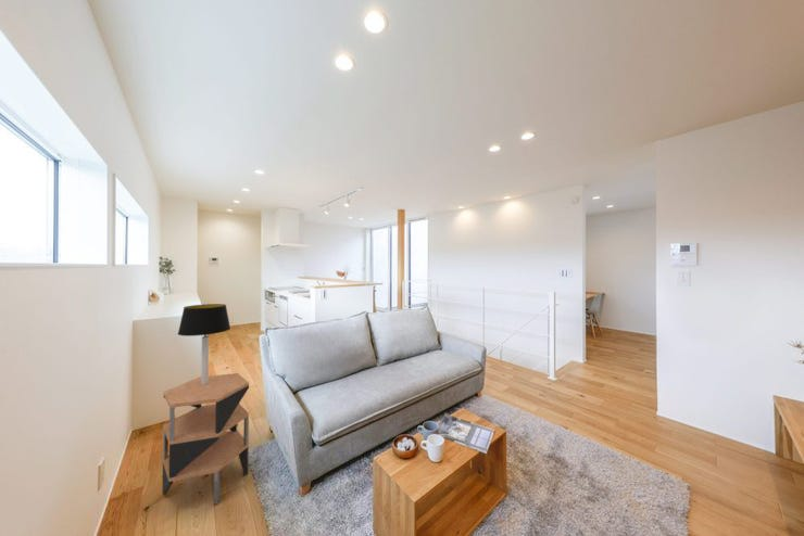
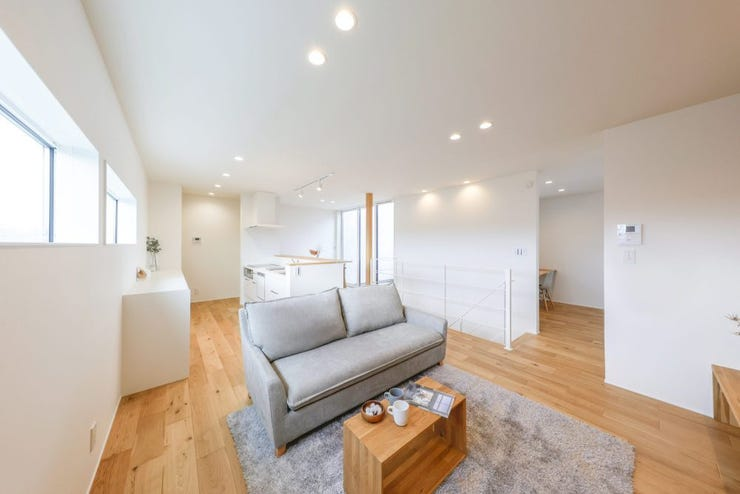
- side table [161,372,250,506]
- table lamp [177,303,231,384]
